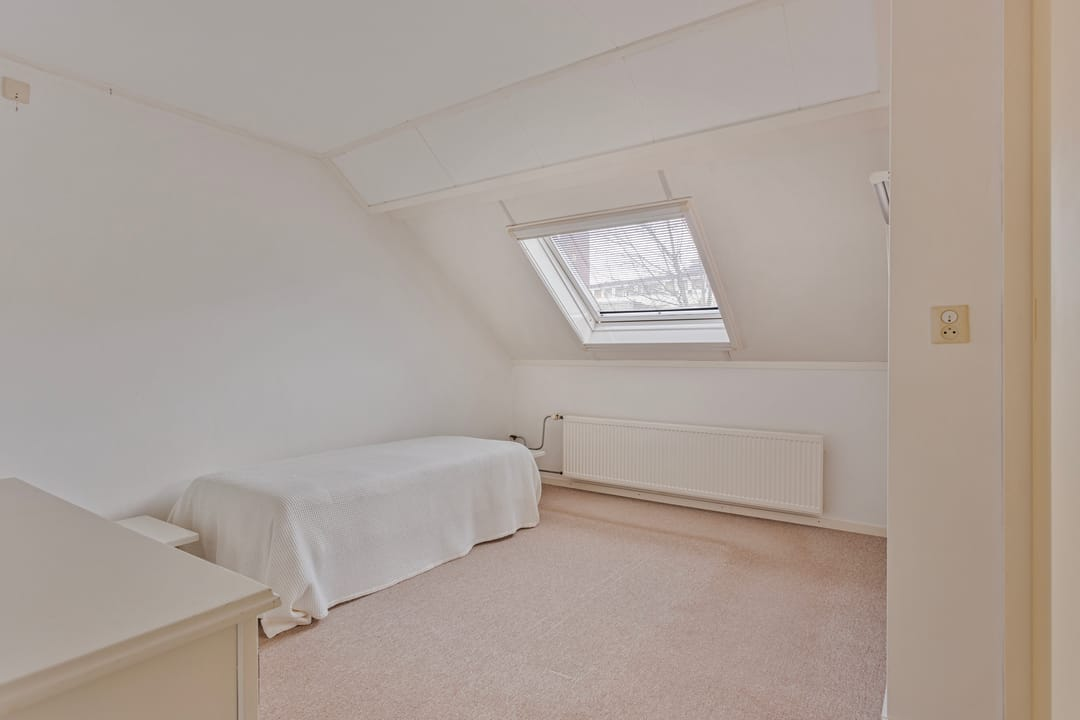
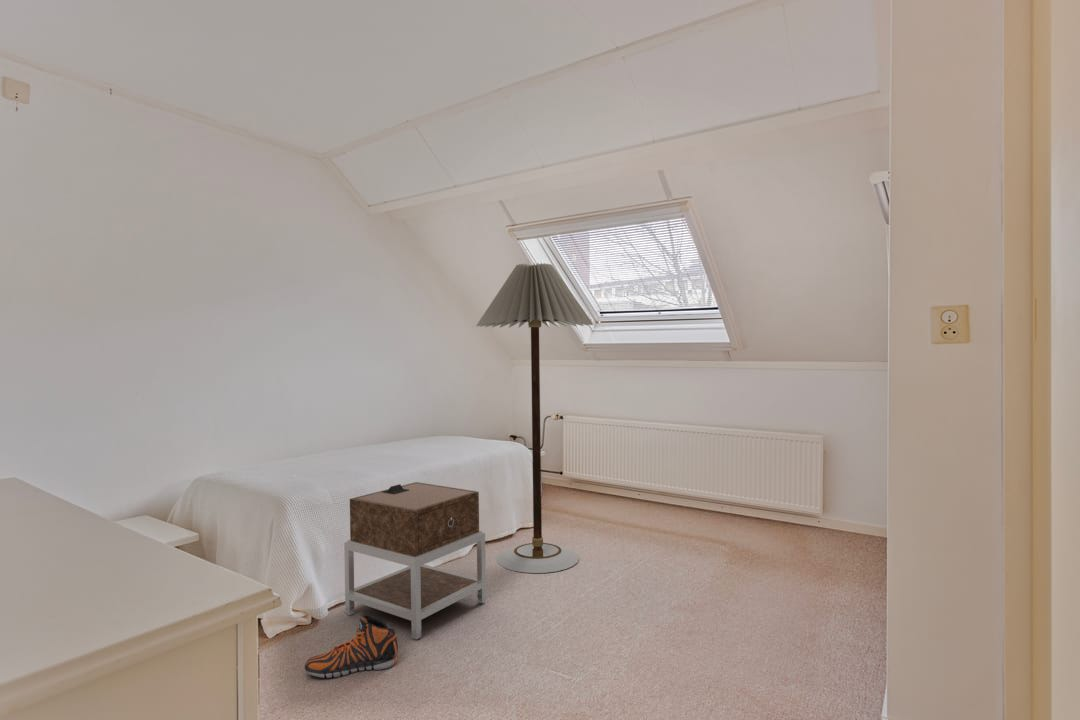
+ sneaker [304,614,399,679]
+ nightstand [343,481,487,641]
+ floor lamp [475,262,595,574]
